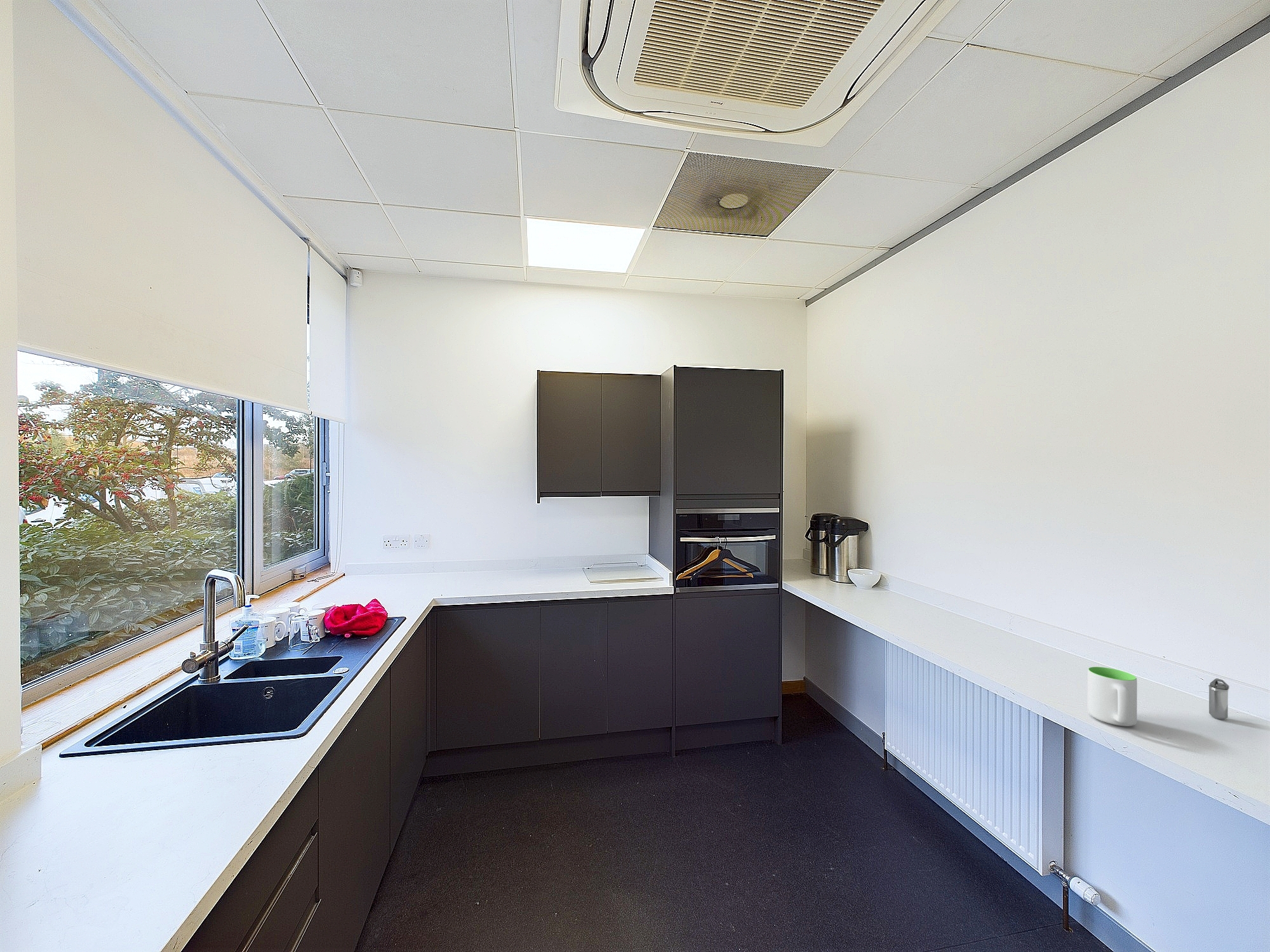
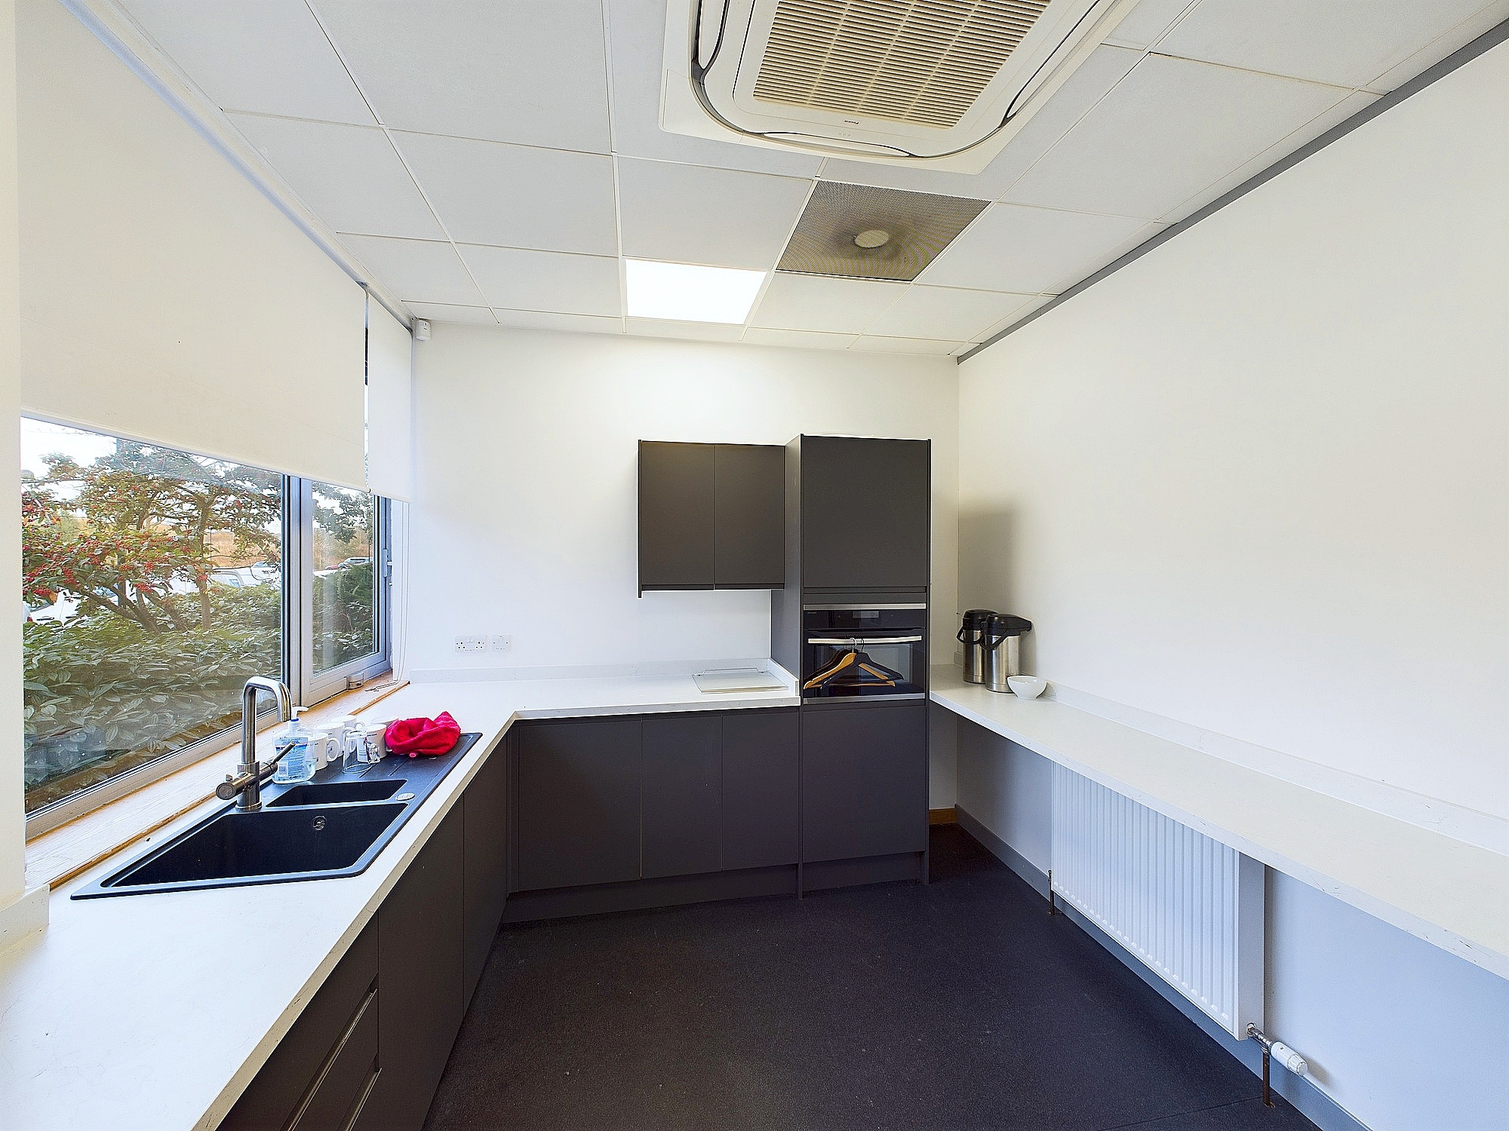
- shaker [1208,678,1230,720]
- mug [1087,666,1138,727]
